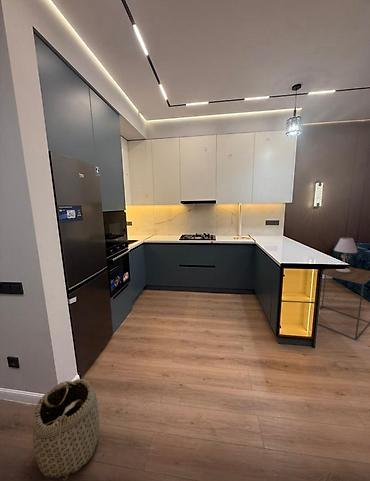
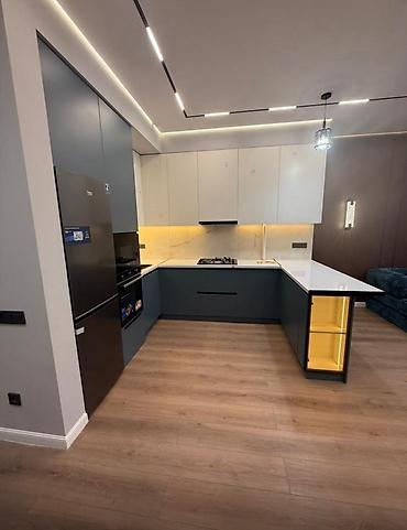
- basket [32,378,100,481]
- side table [317,266,370,341]
- table lamp [333,237,358,273]
